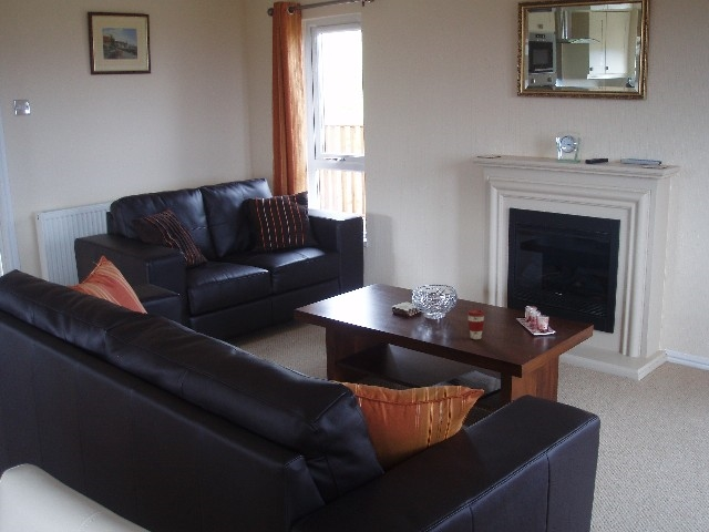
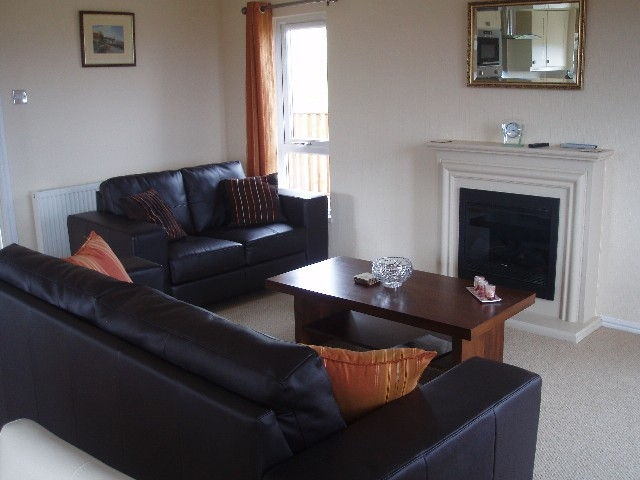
- coffee cup [466,308,486,340]
